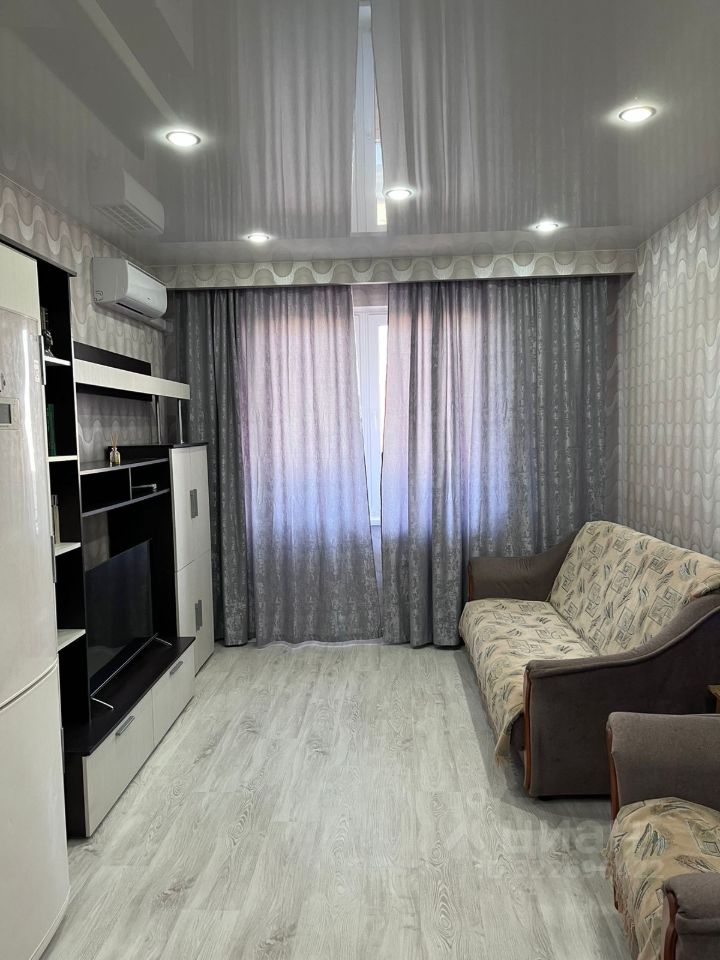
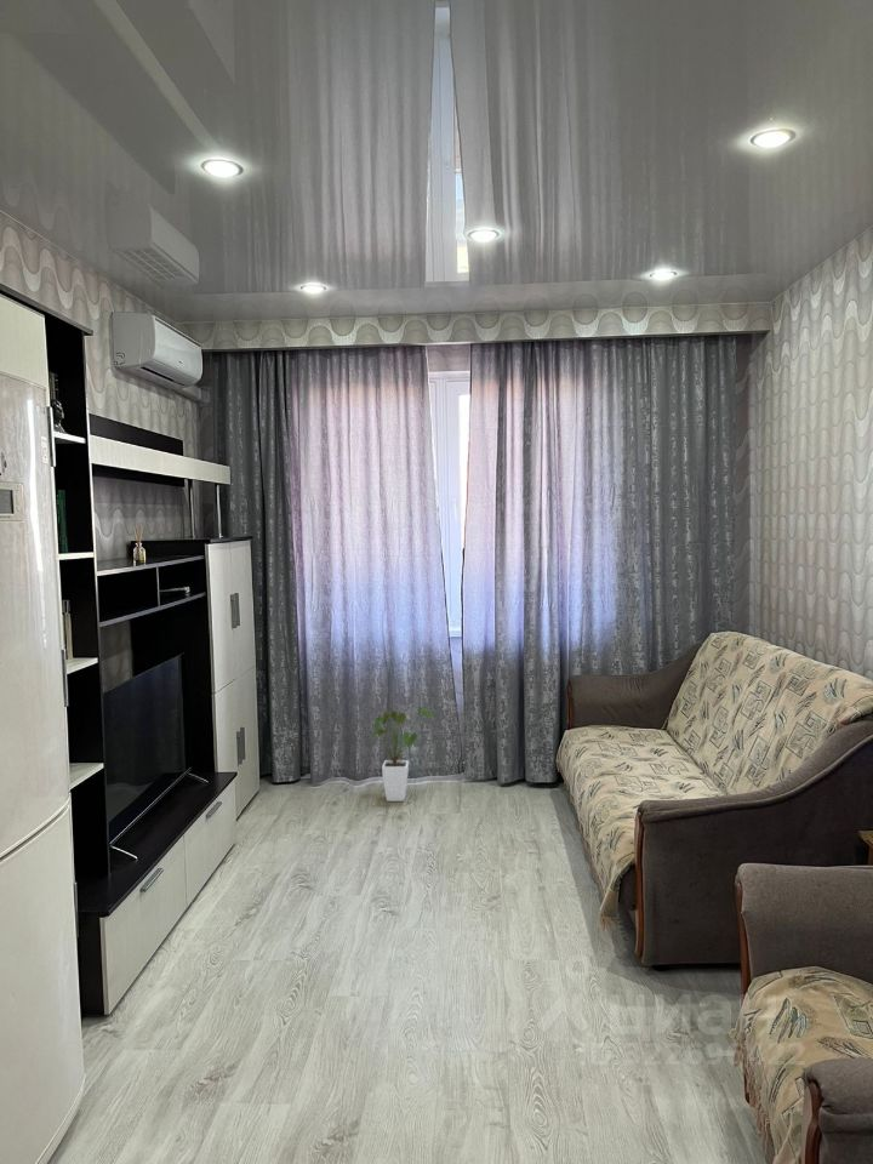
+ house plant [370,704,435,803]
